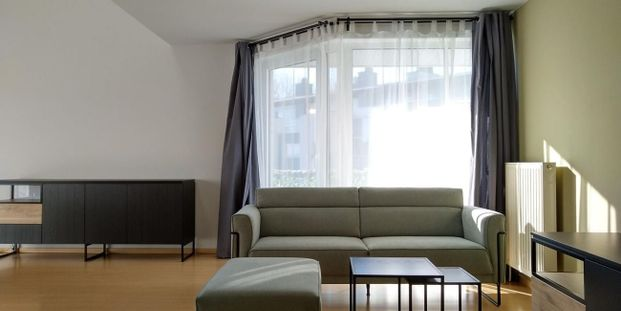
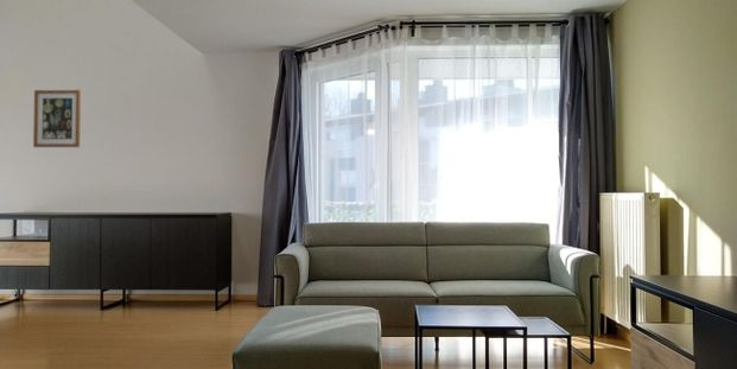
+ wall art [32,89,82,148]
